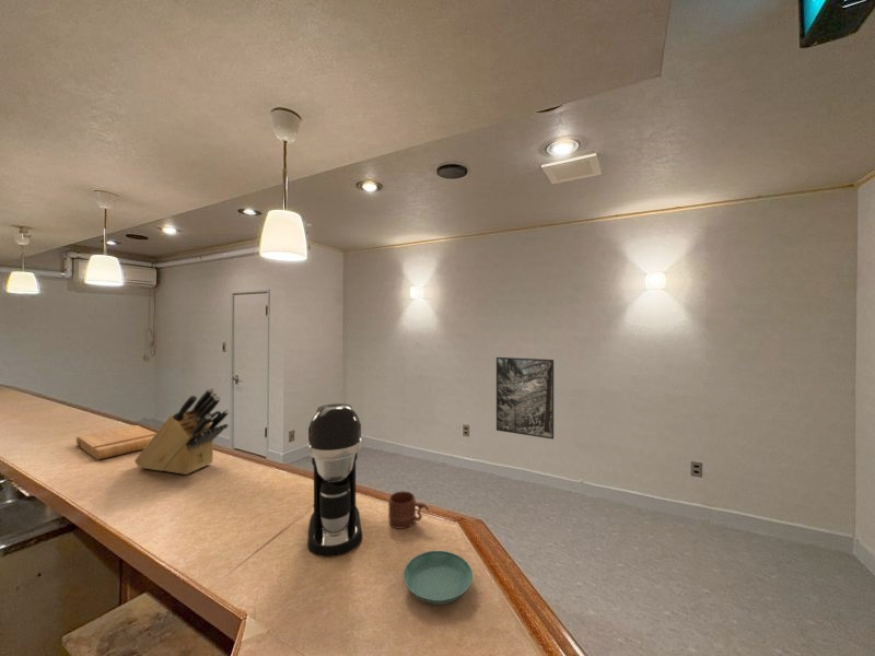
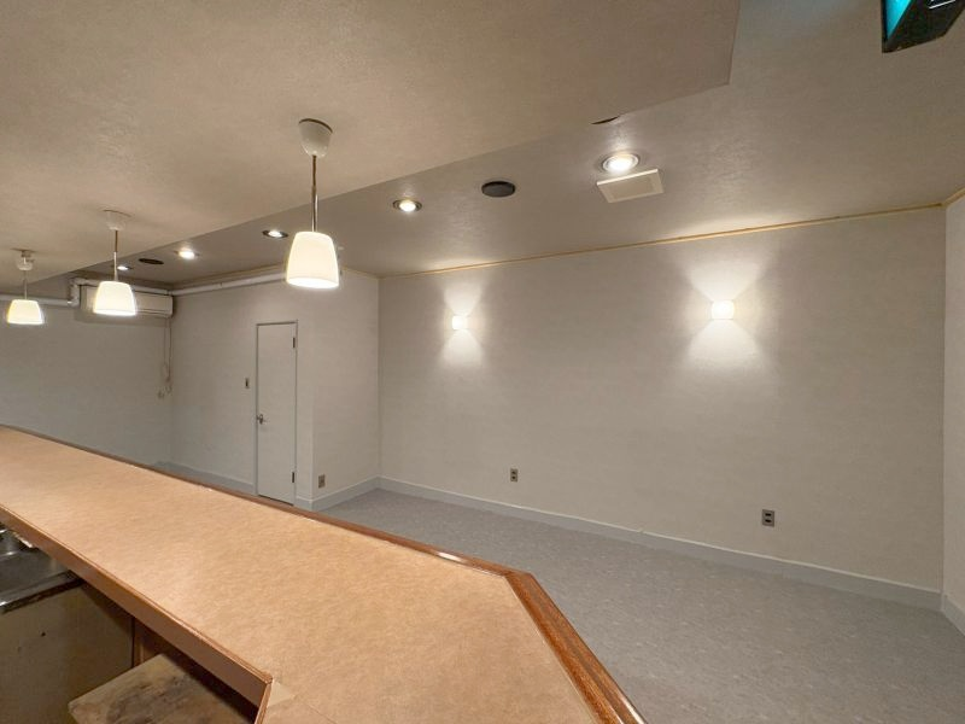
- coffee maker [306,402,363,559]
- saucer [402,550,474,606]
- mug [387,490,430,530]
- knife block [133,387,230,476]
- cutting board [75,424,156,461]
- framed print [495,356,555,441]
